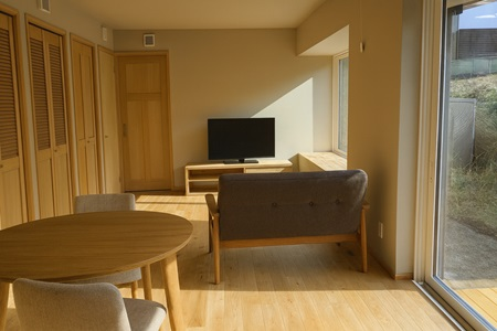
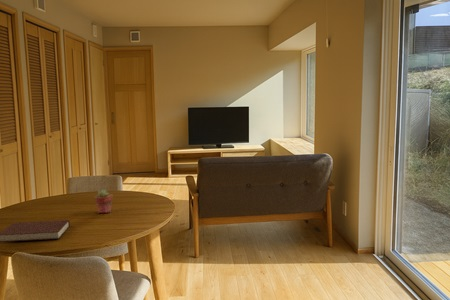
+ potted succulent [93,188,114,214]
+ notebook [0,219,71,243]
